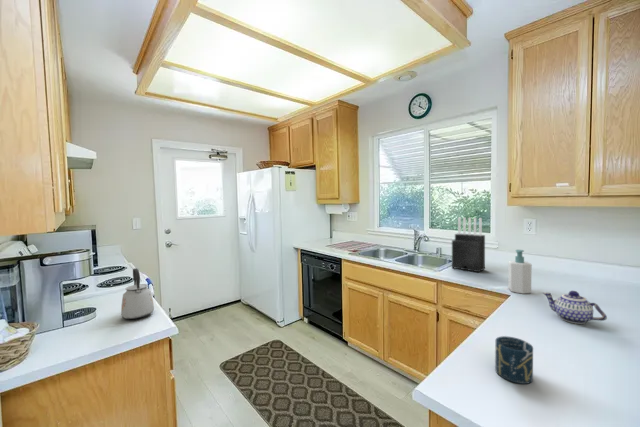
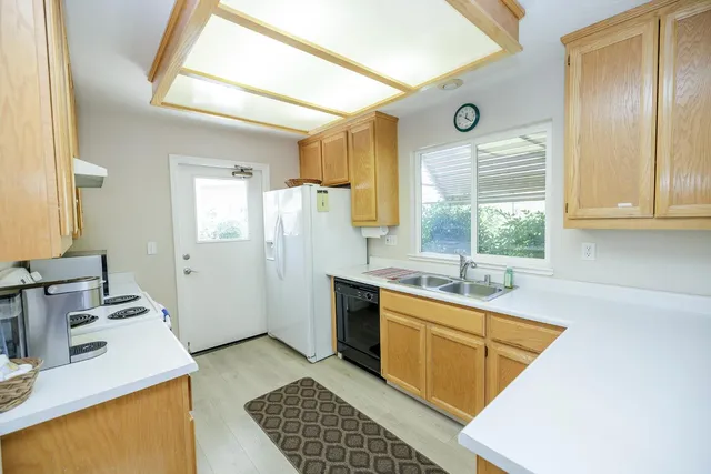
- cup [494,335,534,385]
- kettle [120,267,155,320]
- soap bottle [507,249,532,295]
- teapot [542,290,608,325]
- knife block [451,216,486,273]
